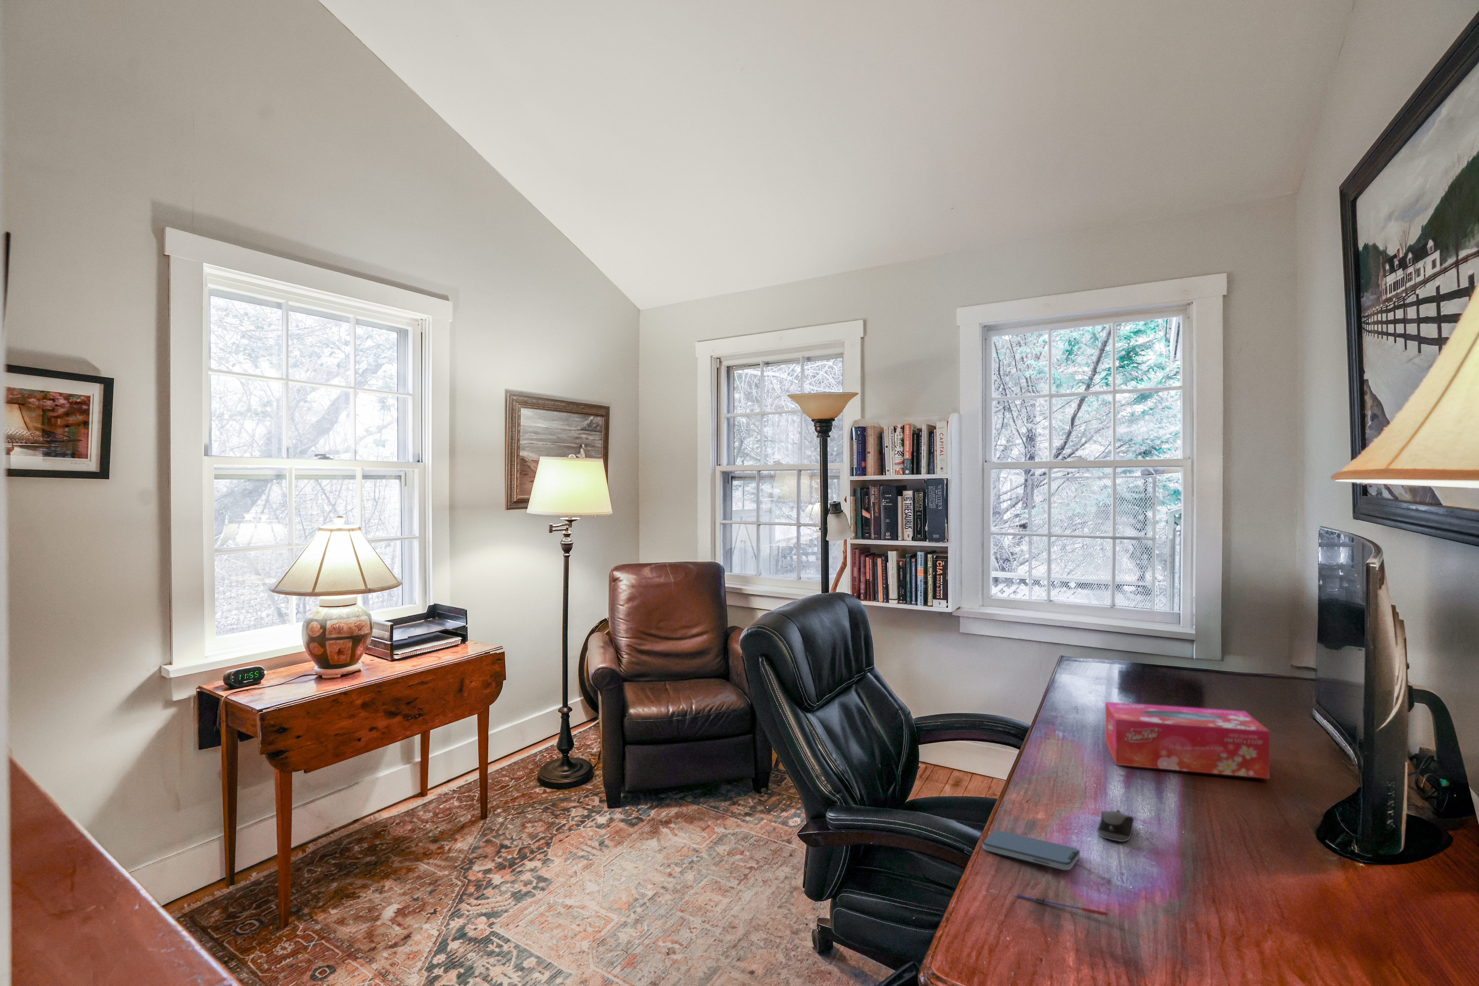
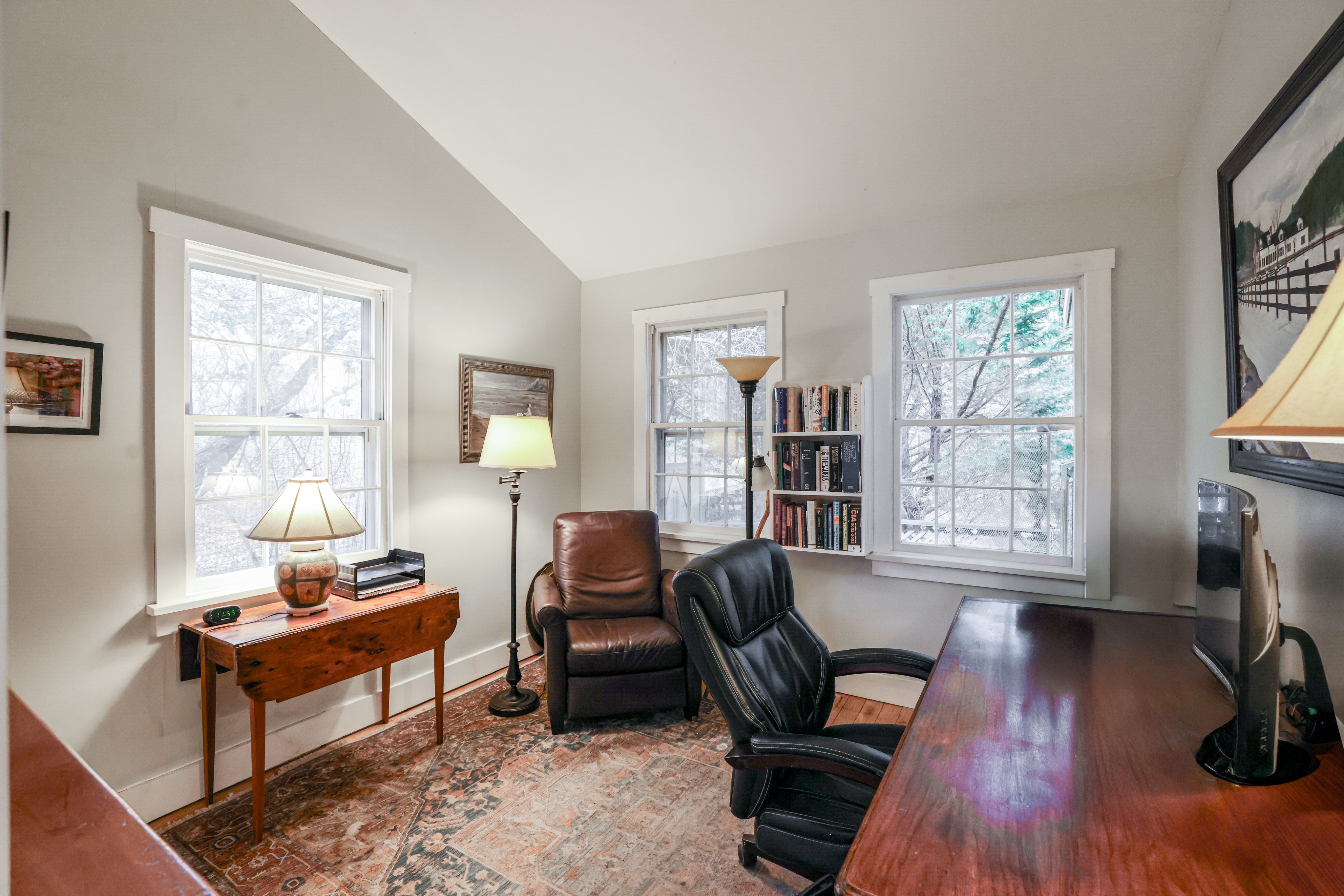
- computer mouse [1097,810,1135,842]
- smartphone [982,830,1081,870]
- tissue box [1105,701,1270,779]
- pen [1011,894,1108,917]
